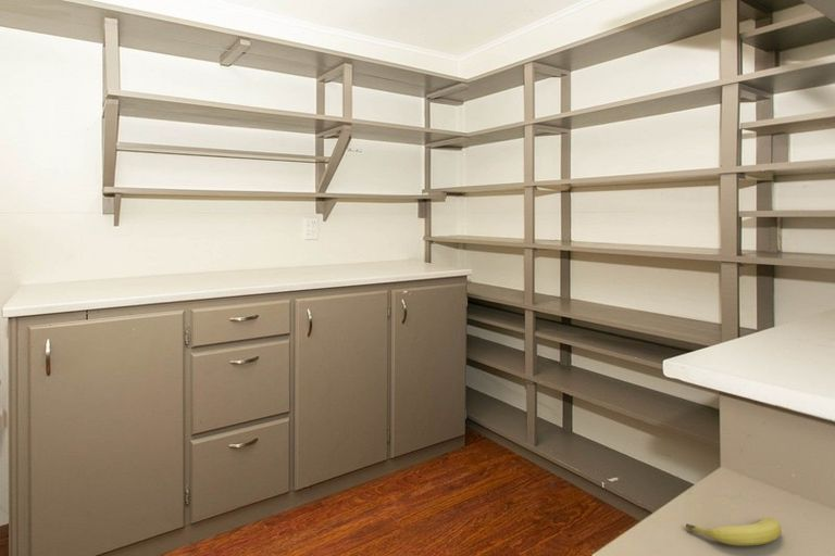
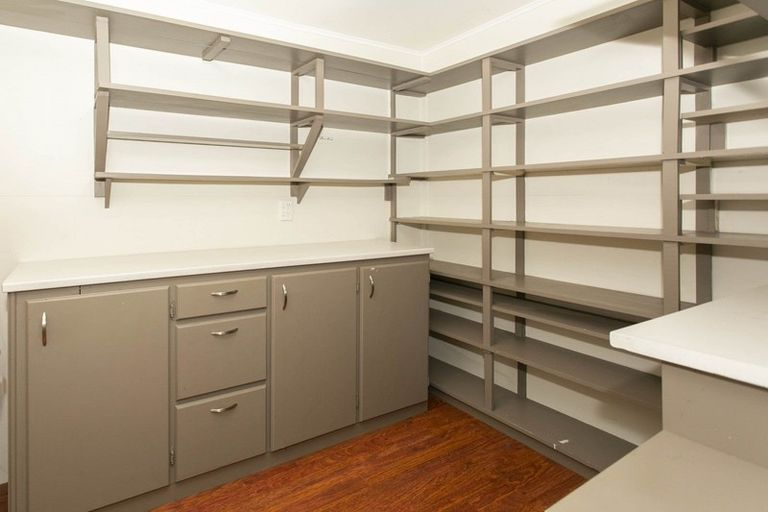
- fruit [685,516,783,546]
